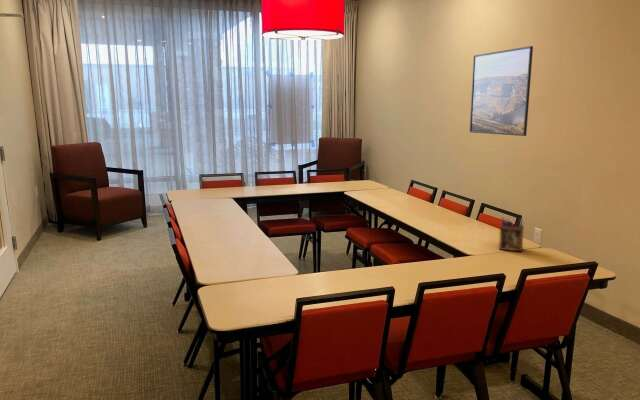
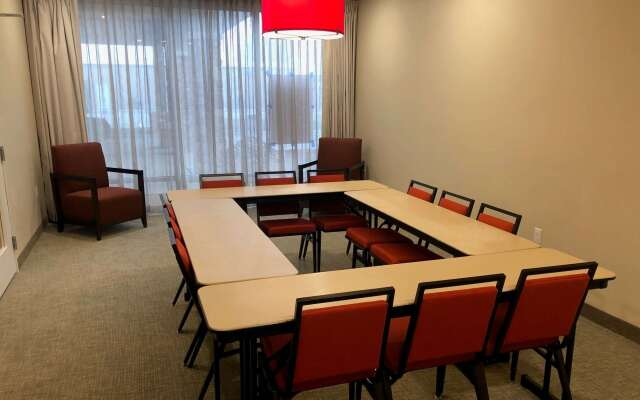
- desk organizer [498,216,525,253]
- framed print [469,45,534,137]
